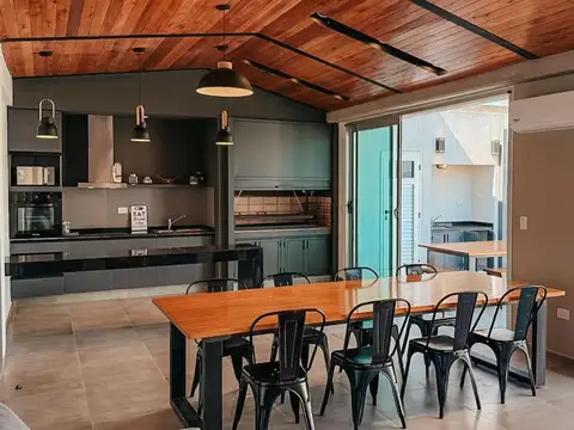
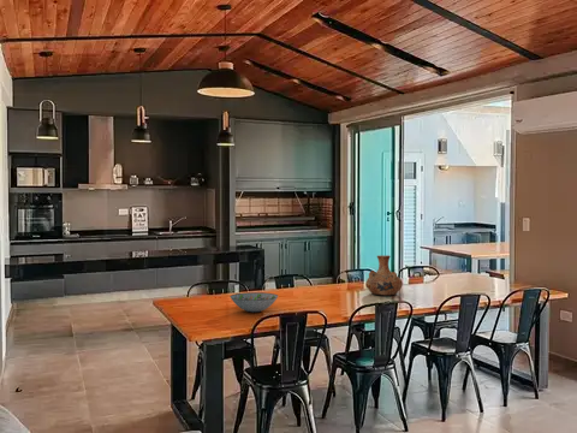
+ vase [364,254,404,296]
+ decorative bowl [230,291,279,313]
